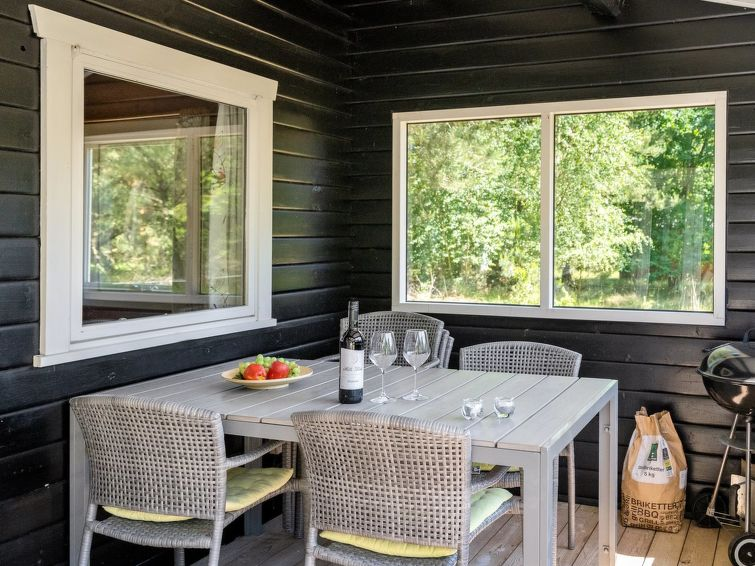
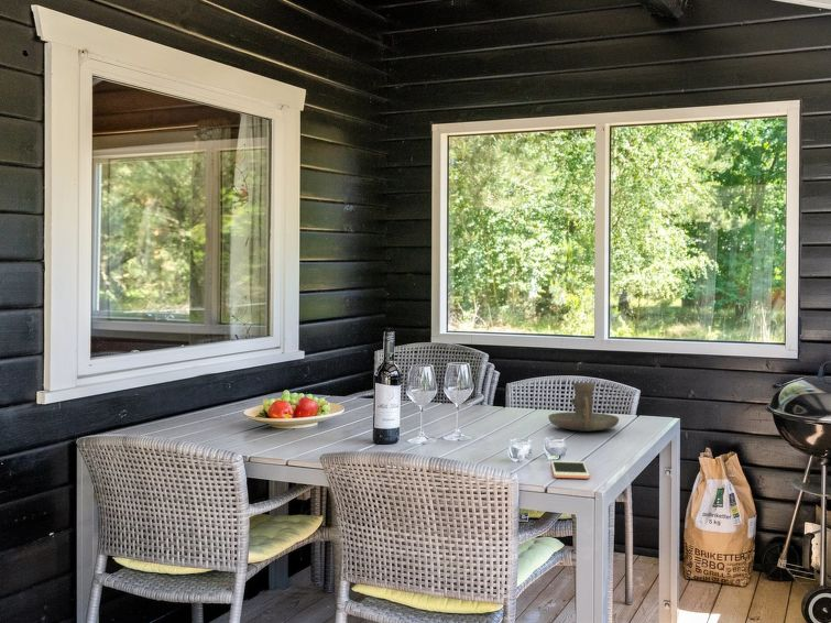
+ candle holder [547,382,620,433]
+ cell phone [550,460,591,480]
